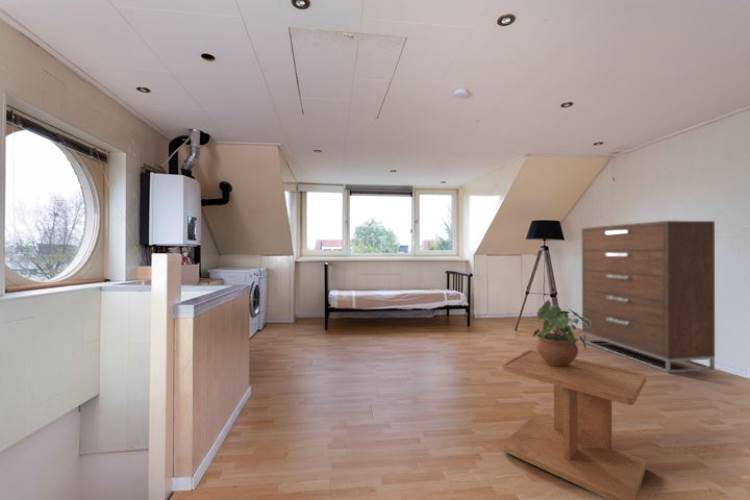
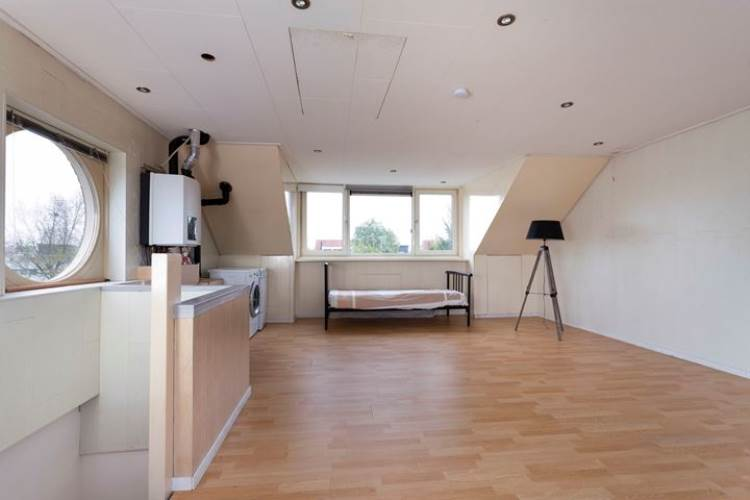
- dresser [581,220,716,374]
- potted plant [532,299,590,367]
- side table [502,349,648,500]
